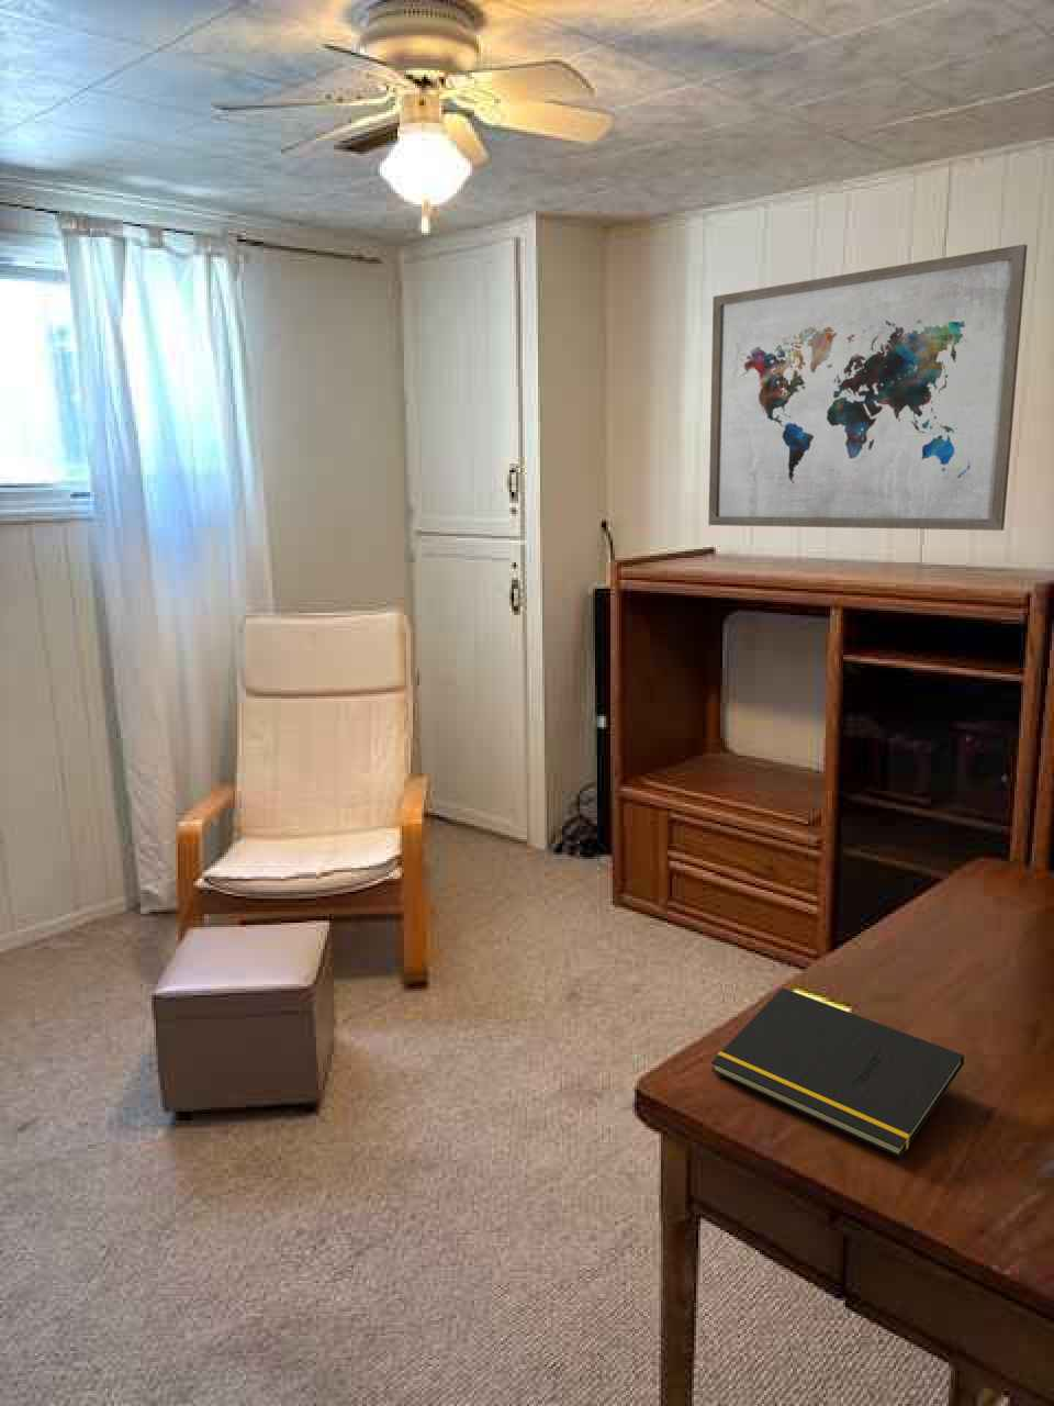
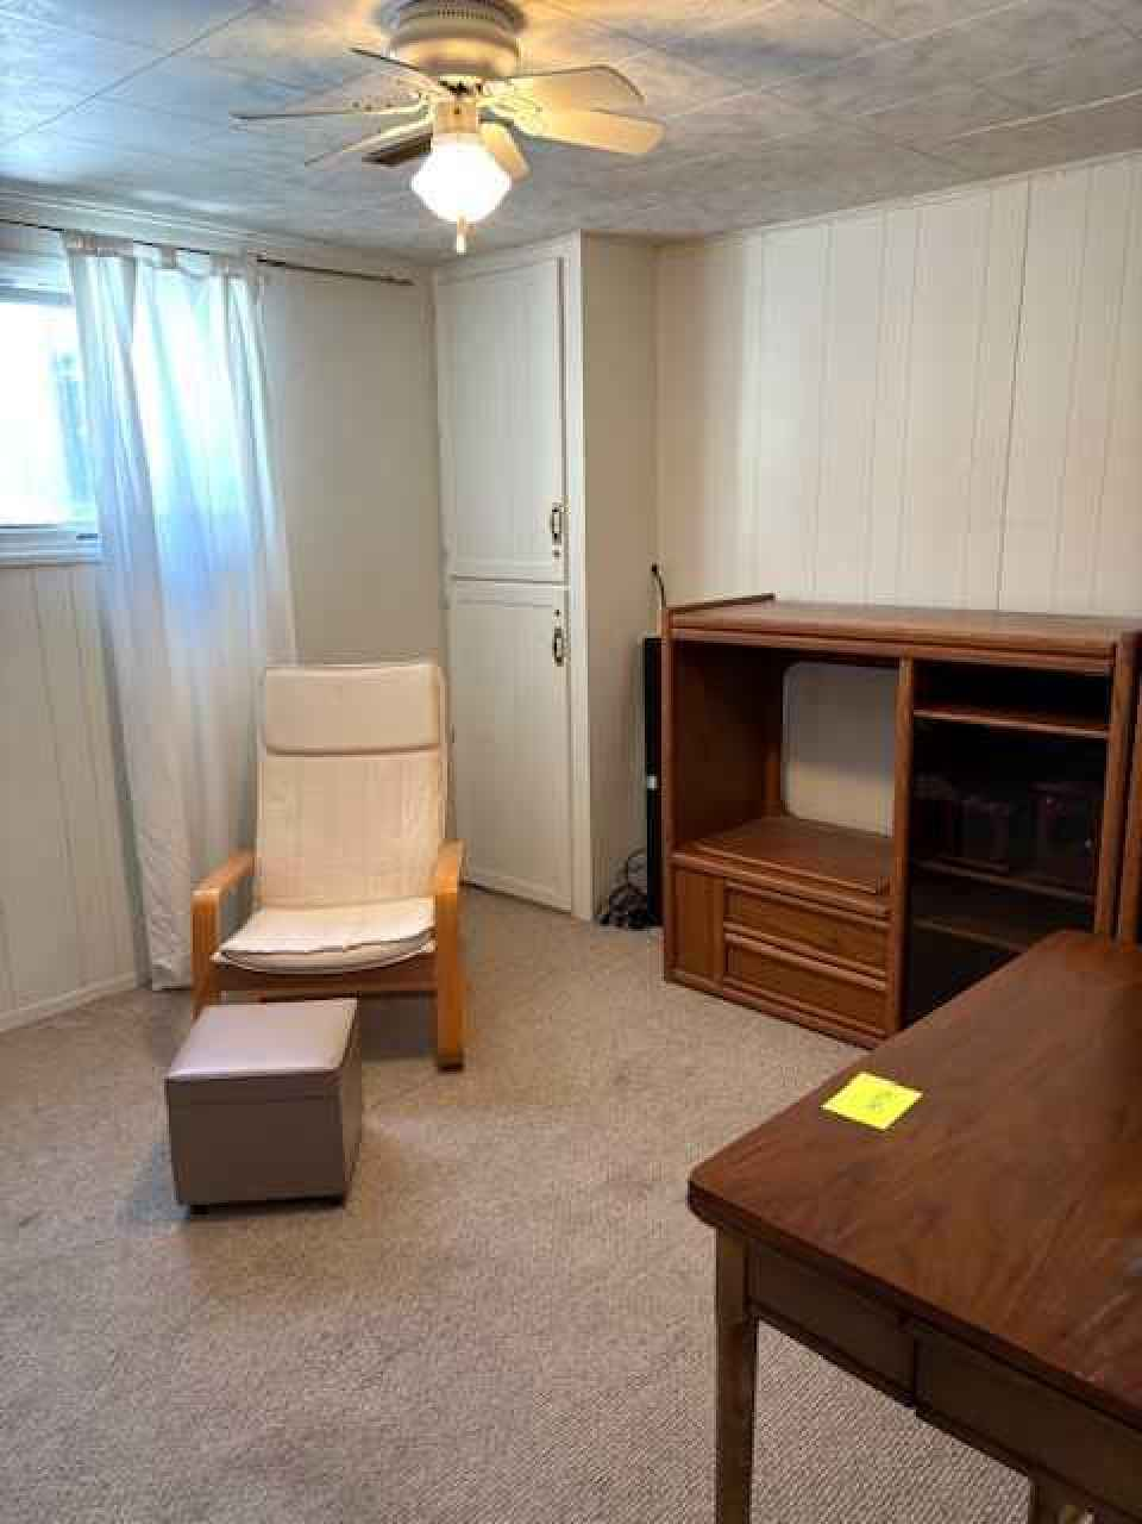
- wall art [707,244,1029,531]
- notepad [711,986,965,1159]
